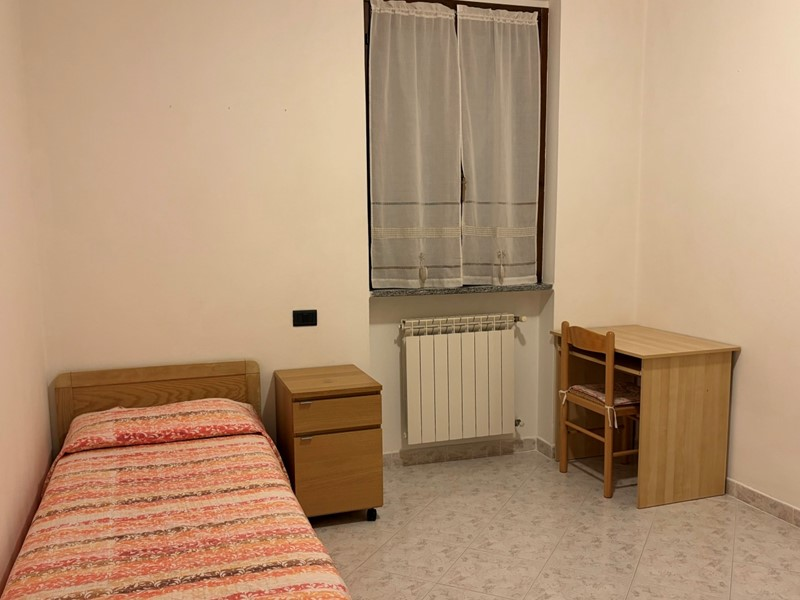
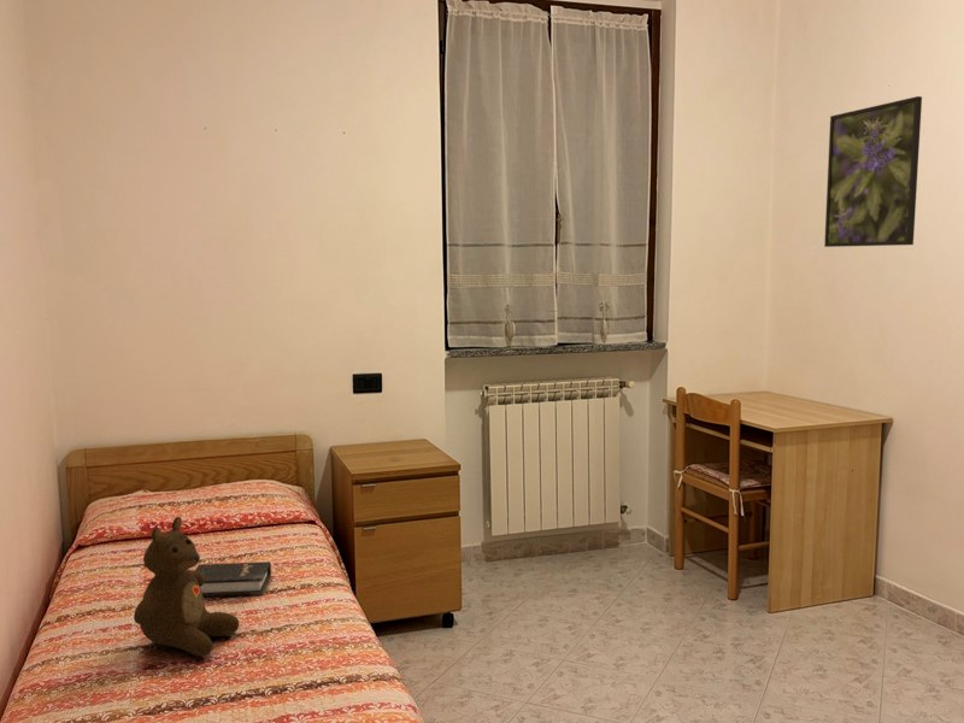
+ teddy bear [133,516,240,658]
+ hardback book [194,560,272,598]
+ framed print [823,95,923,248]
